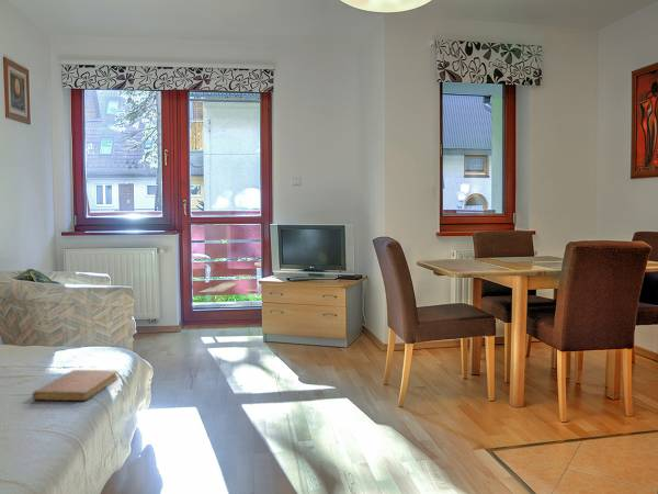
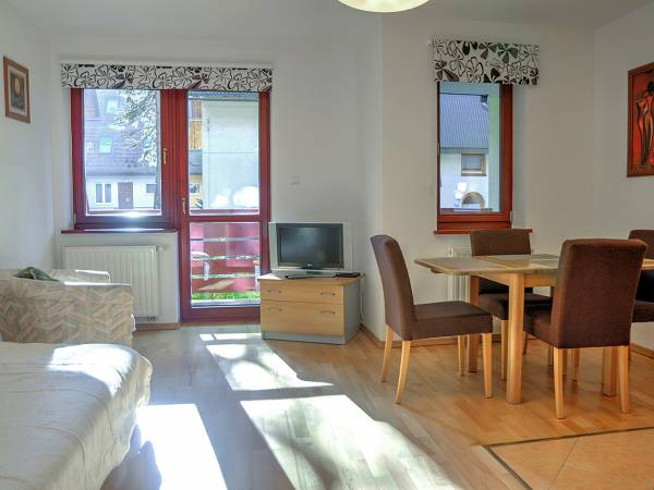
- notebook [31,369,120,402]
